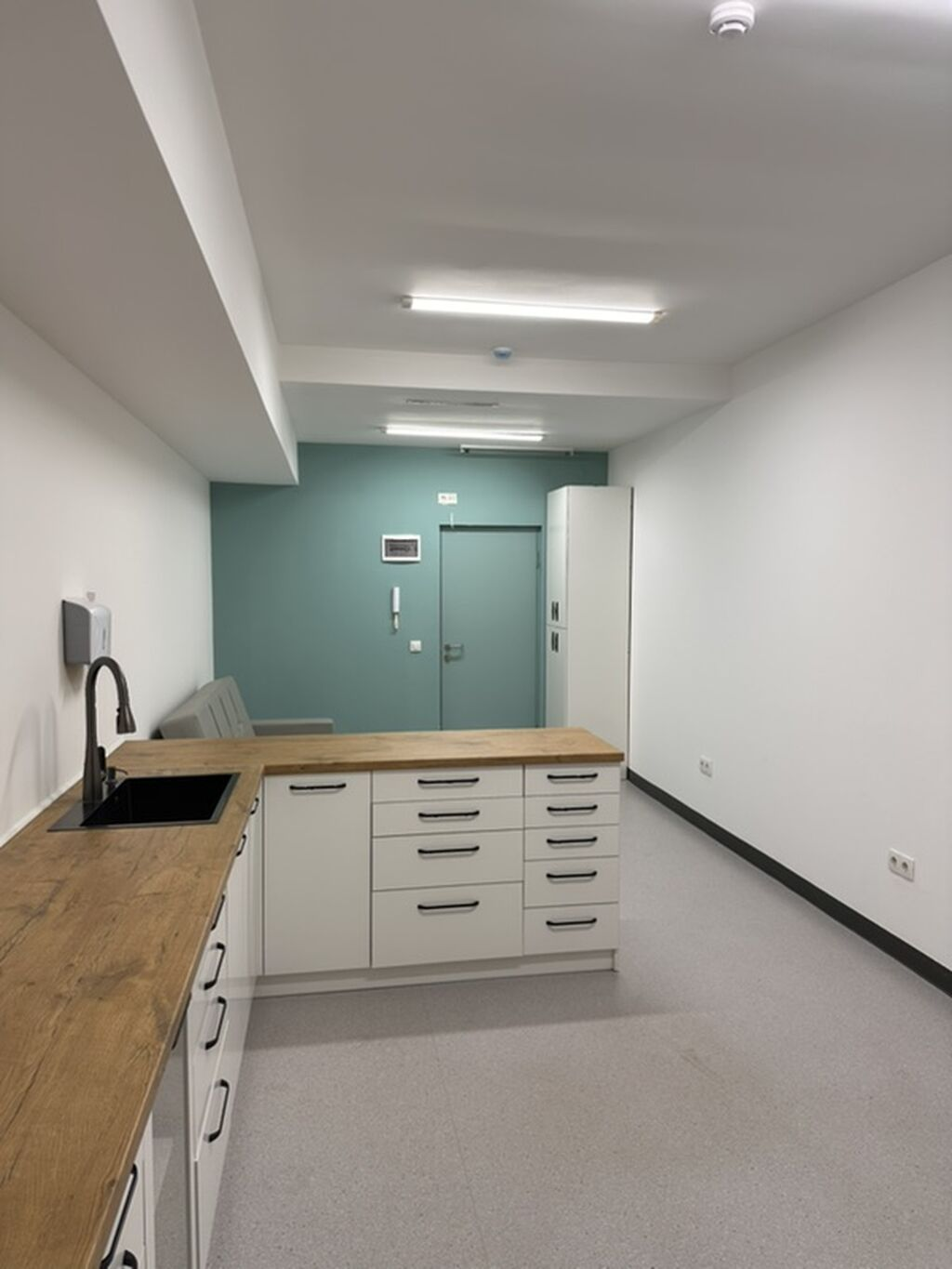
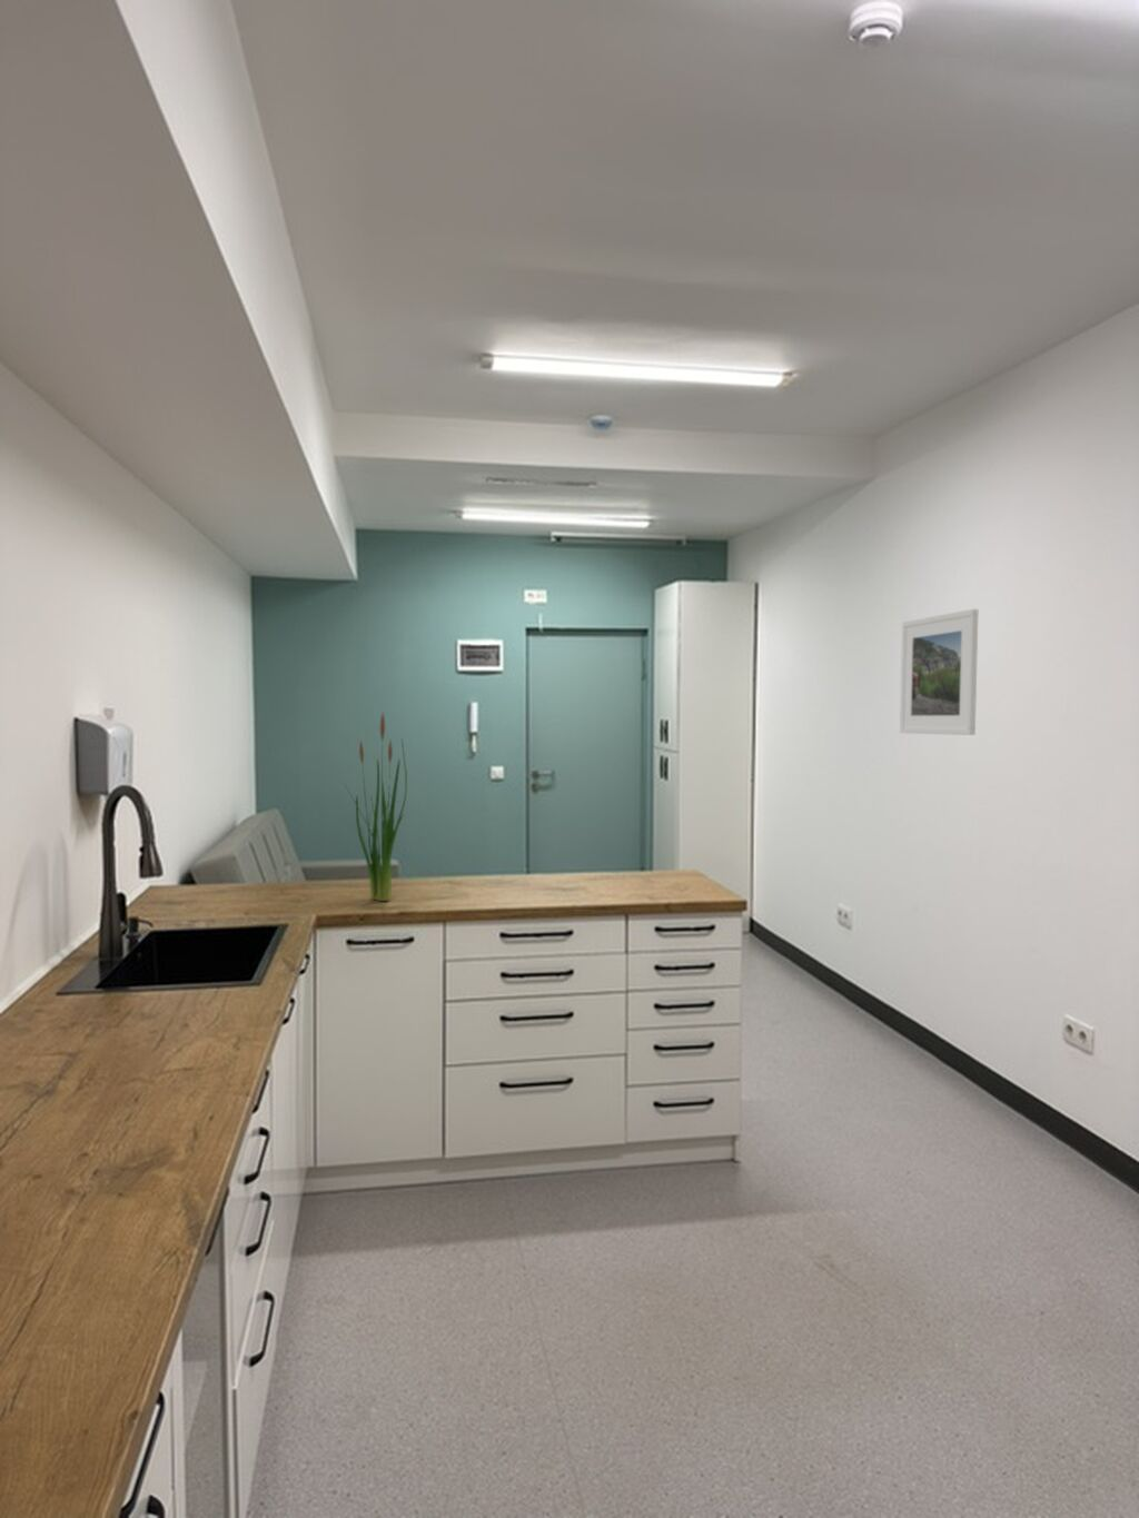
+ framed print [899,609,979,736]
+ plant [342,712,408,902]
